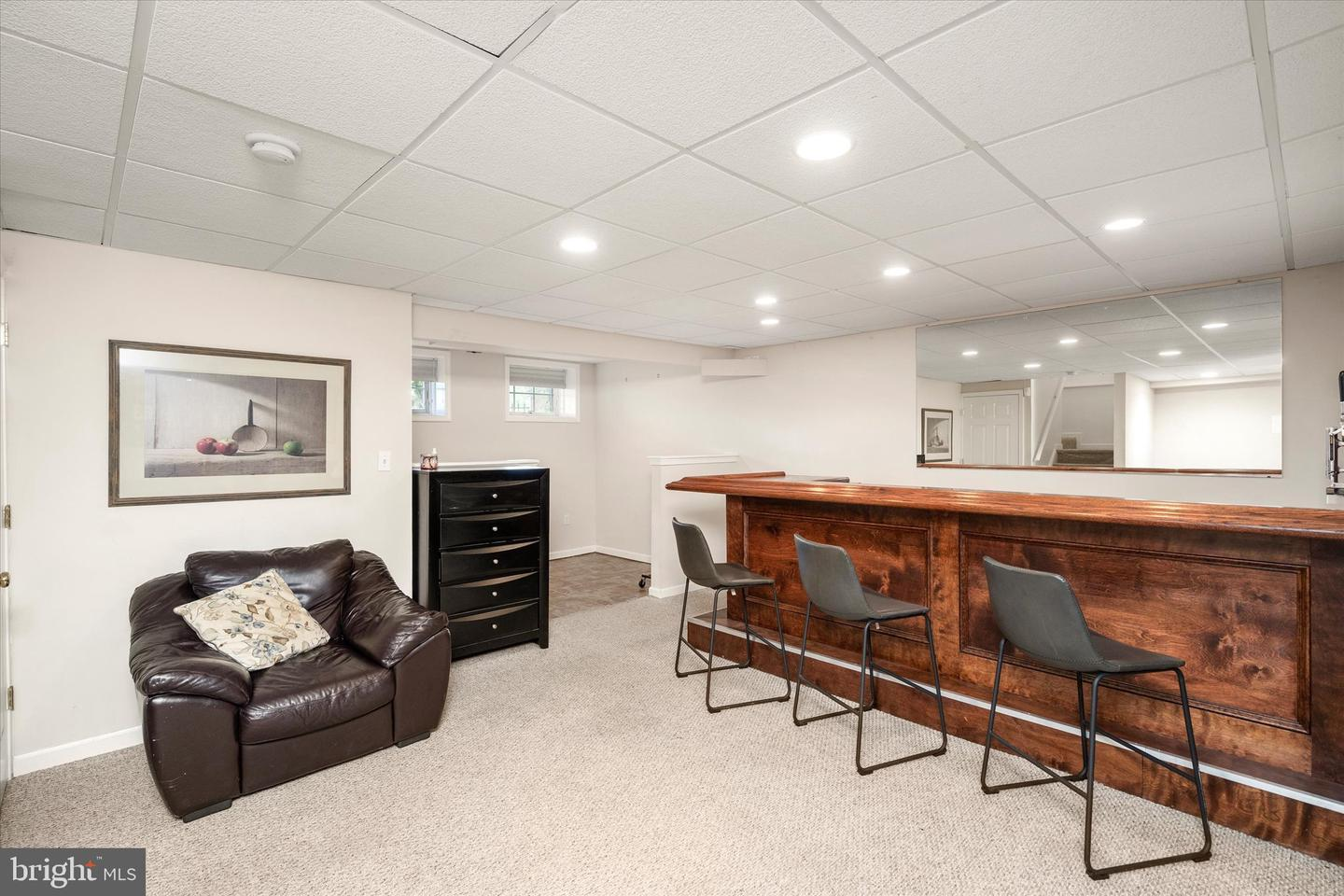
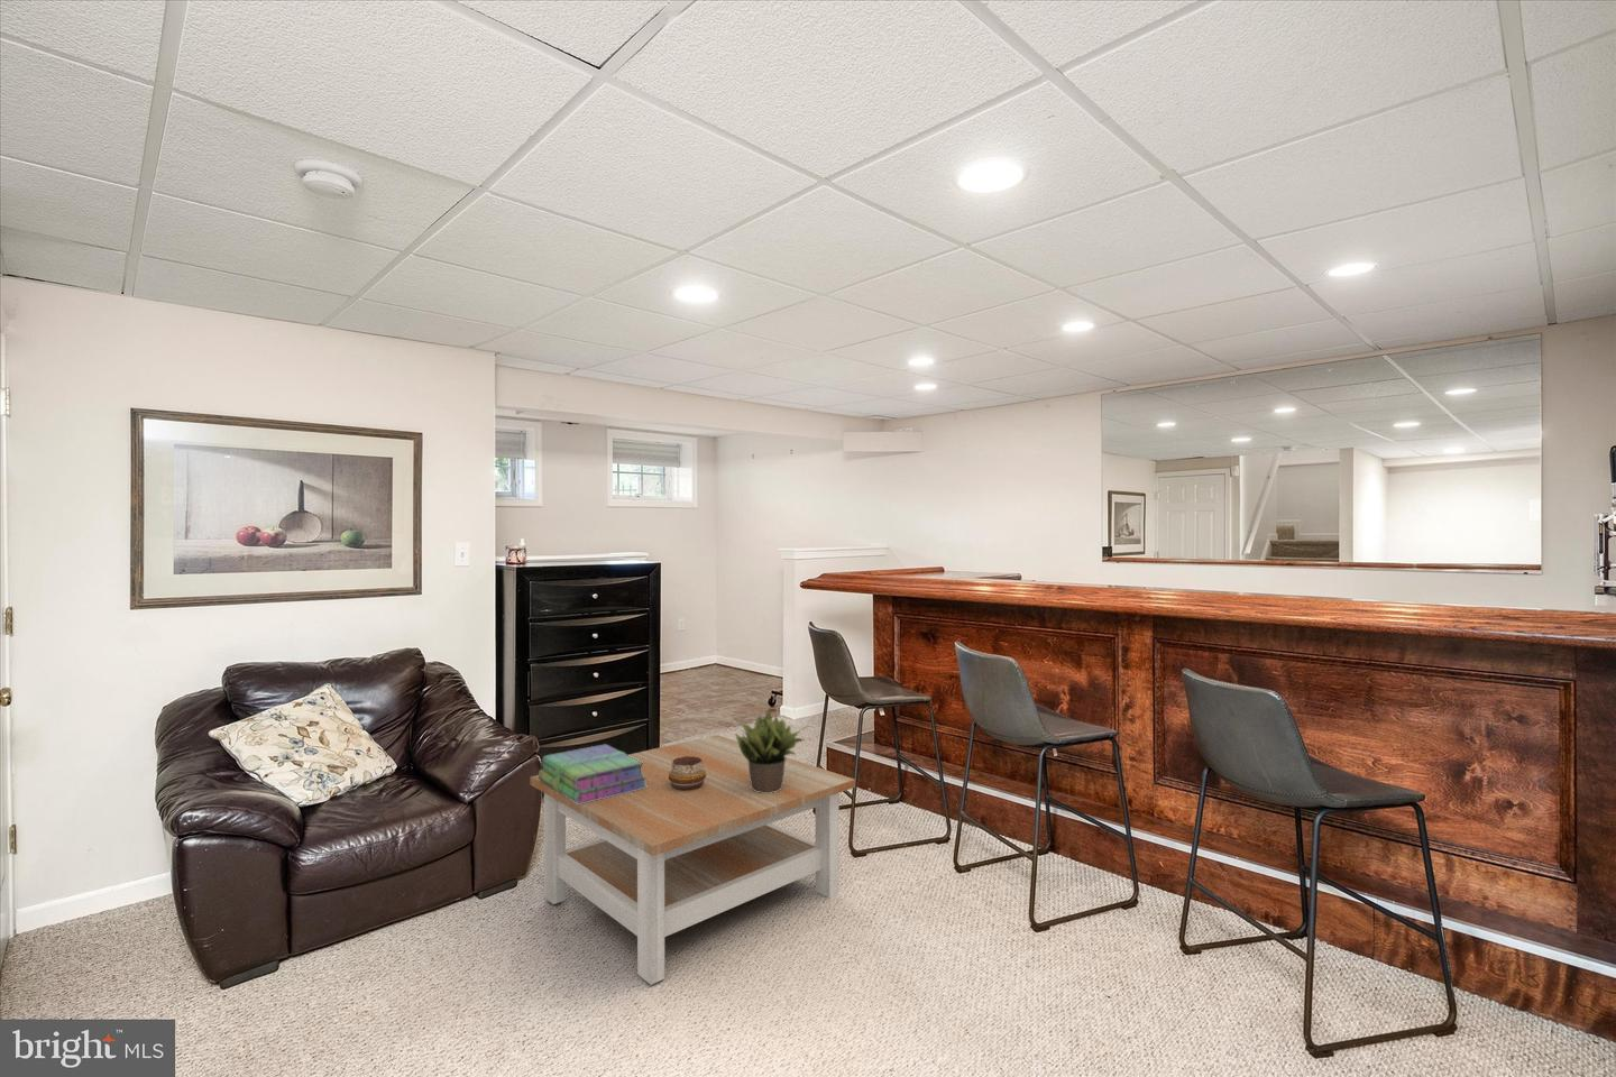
+ coffee table [529,733,856,986]
+ stack of books [537,743,648,804]
+ decorative bowl [669,756,706,790]
+ potted plant [733,708,813,793]
